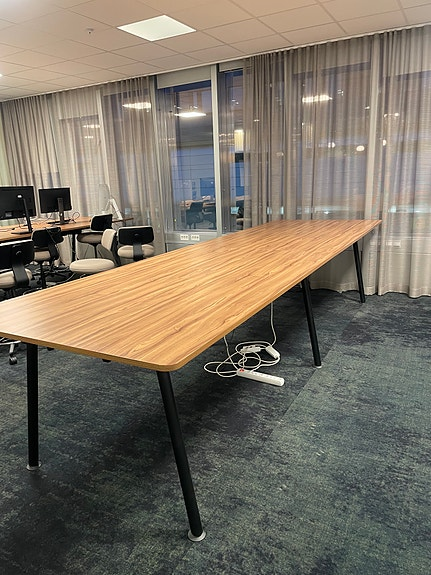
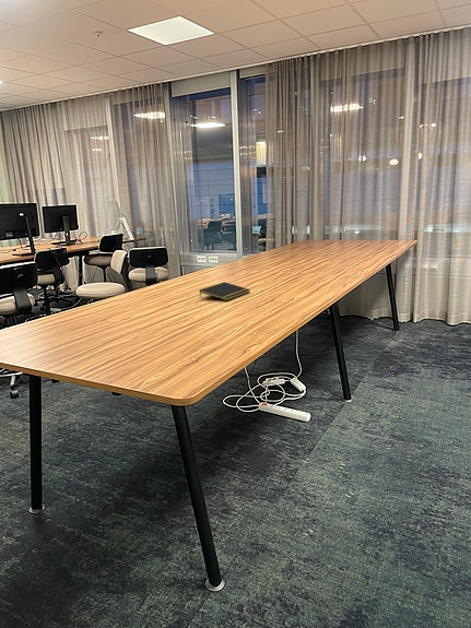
+ notepad [199,281,251,301]
